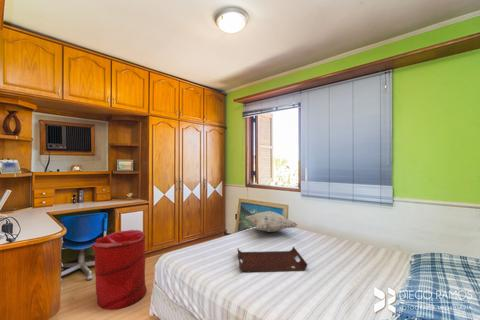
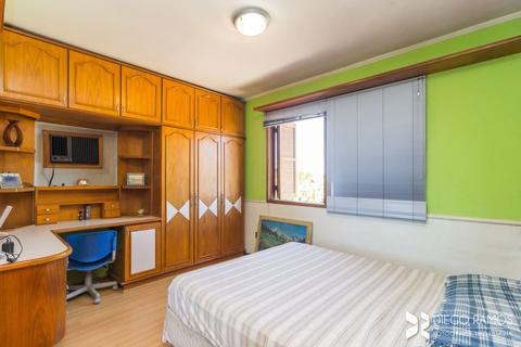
- serving tray [236,246,308,273]
- decorative pillow [244,210,299,233]
- laundry hamper [91,229,148,311]
